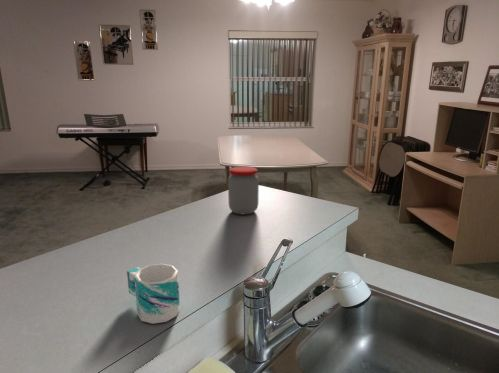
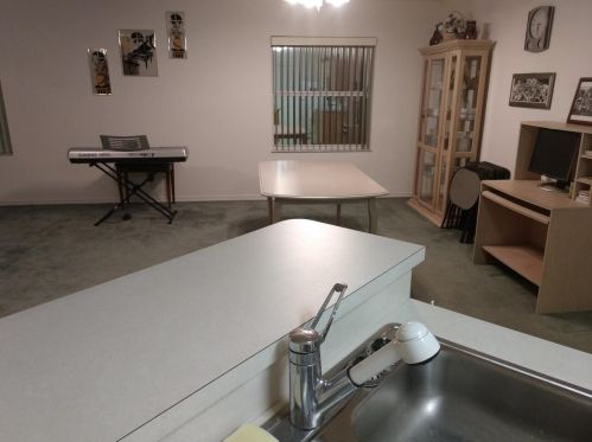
- mug [126,263,181,325]
- jar [227,166,260,216]
